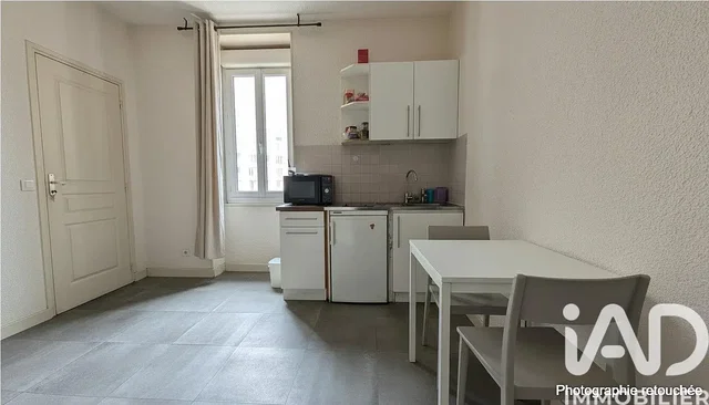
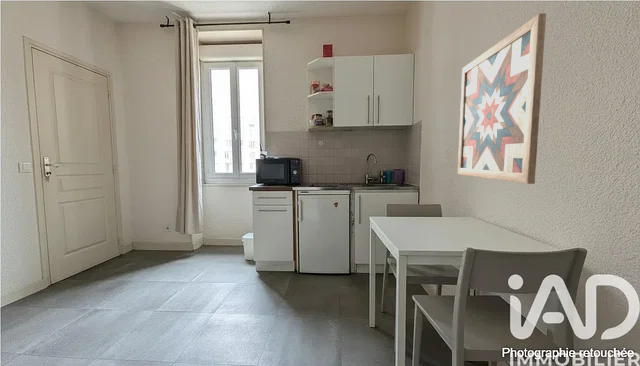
+ wall art [457,12,547,185]
